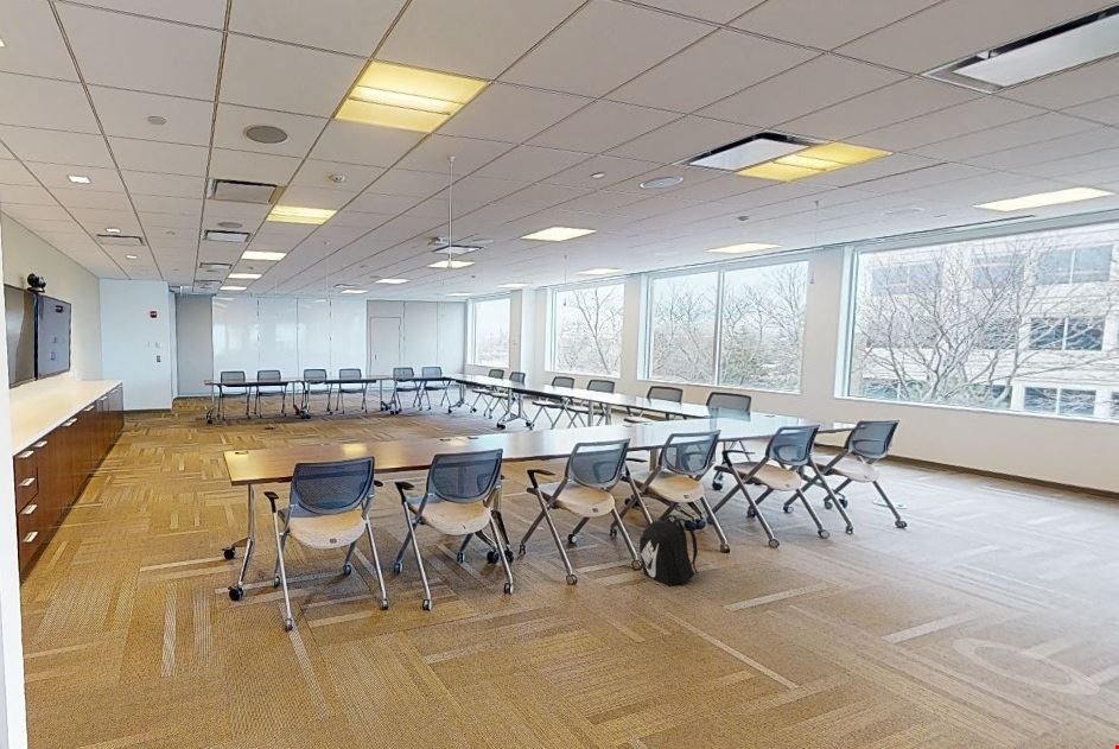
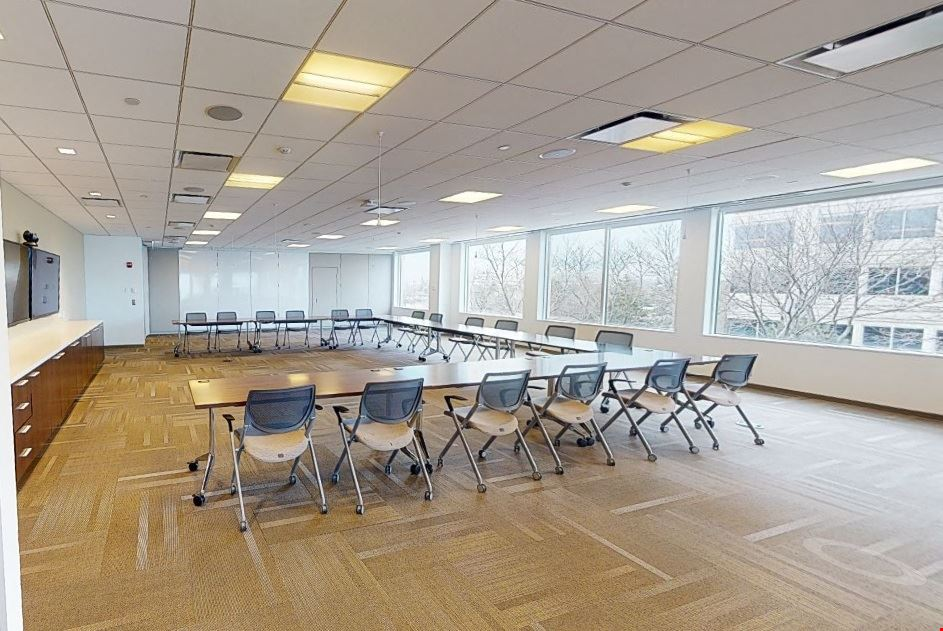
- backpack [638,514,699,586]
